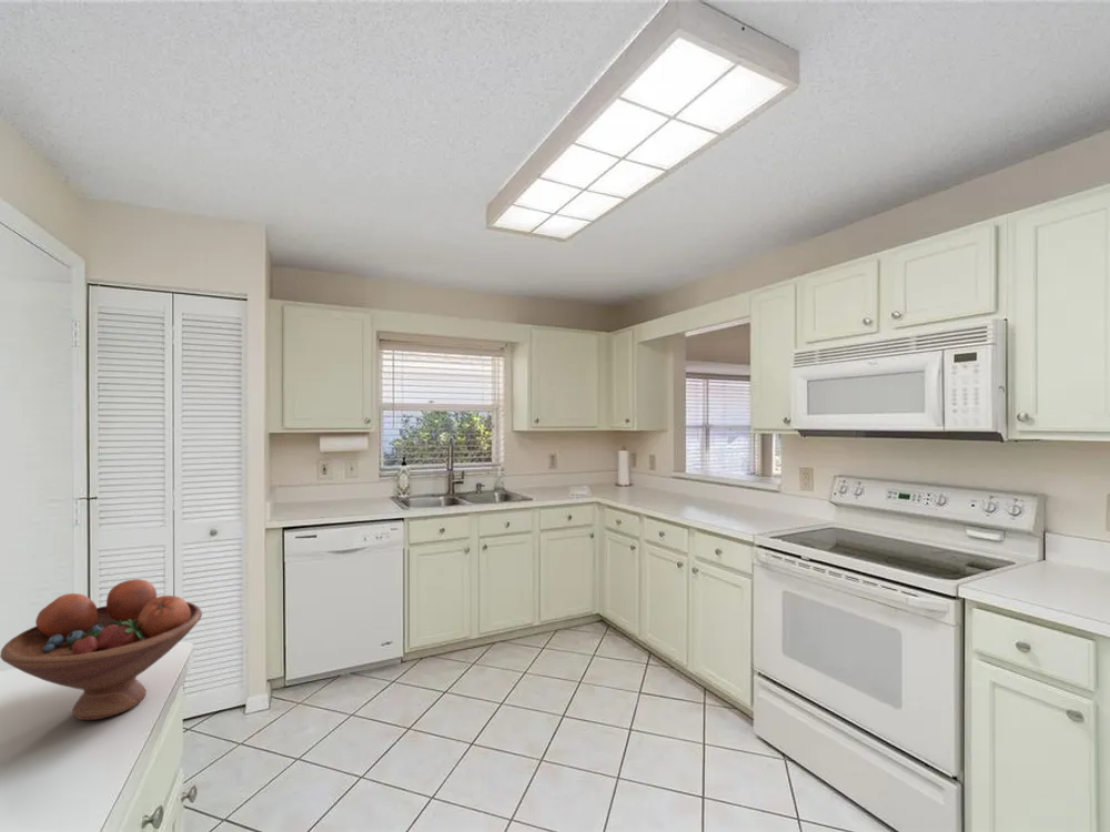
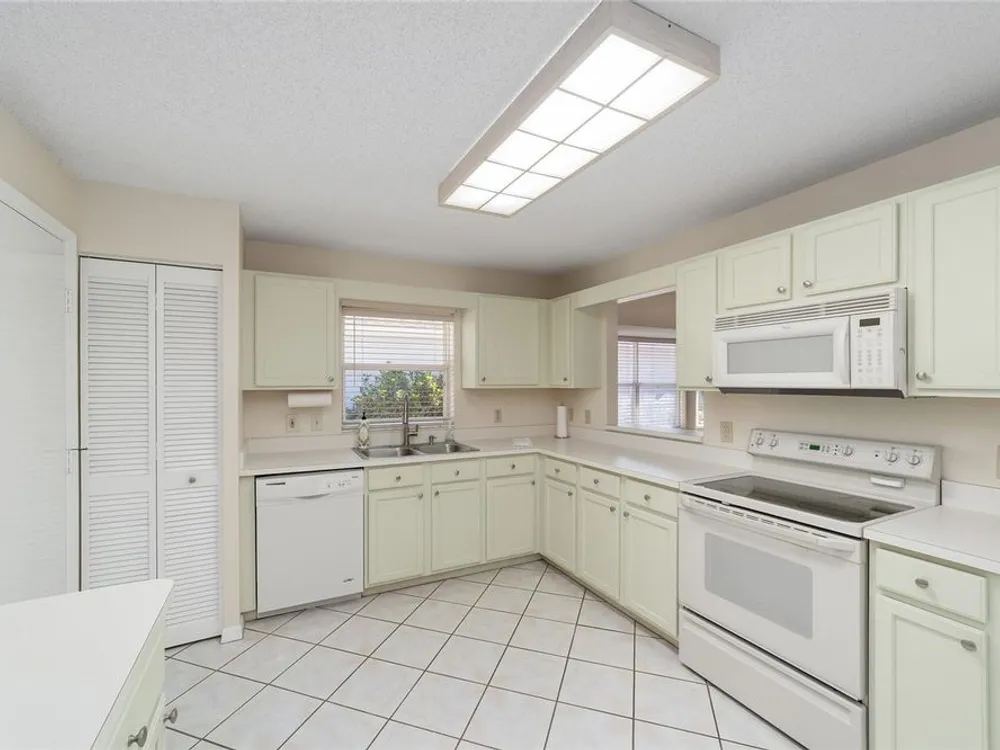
- fruit bowl [0,578,203,721]
